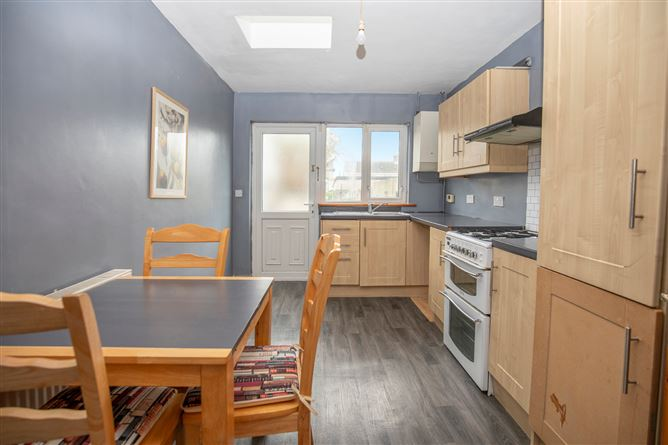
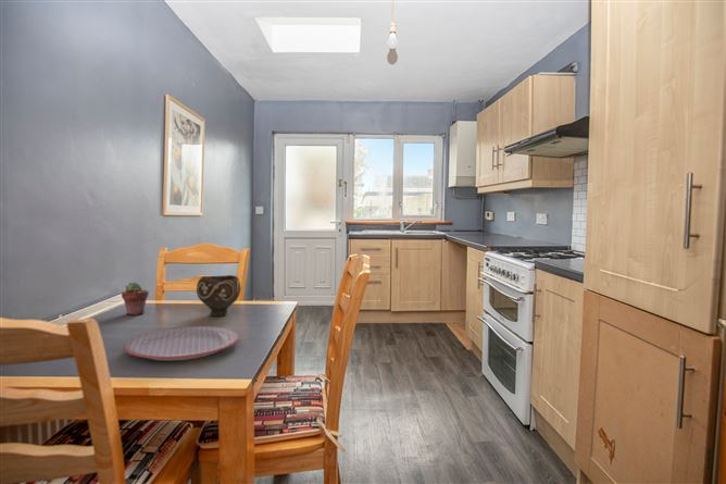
+ plate [123,325,240,362]
+ bowl [196,274,242,318]
+ potted succulent [121,281,150,317]
